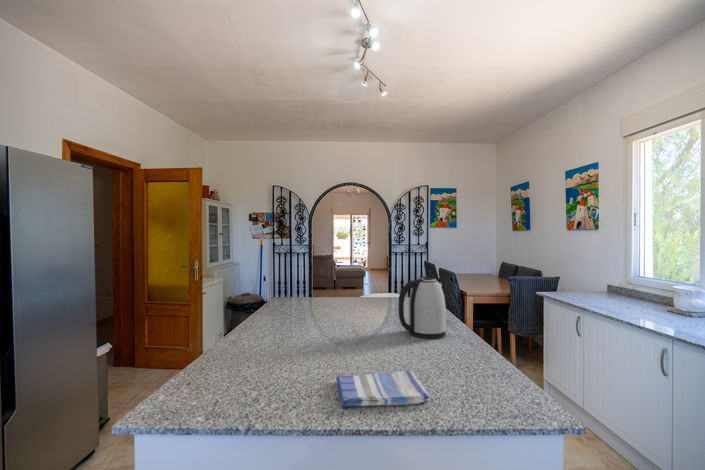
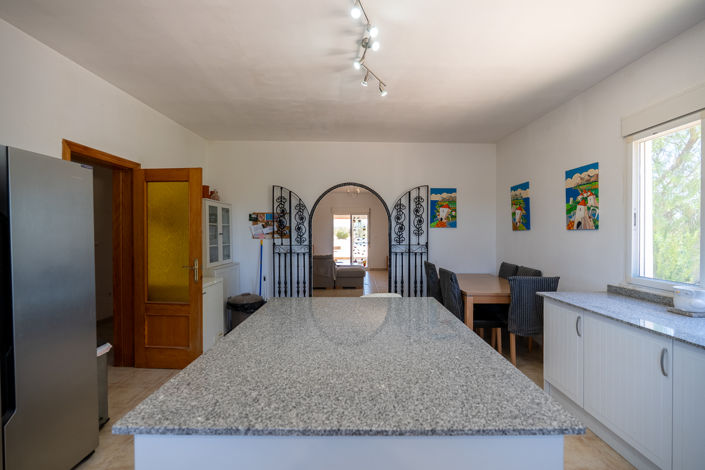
- kettle [398,276,447,340]
- dish towel [336,369,431,409]
